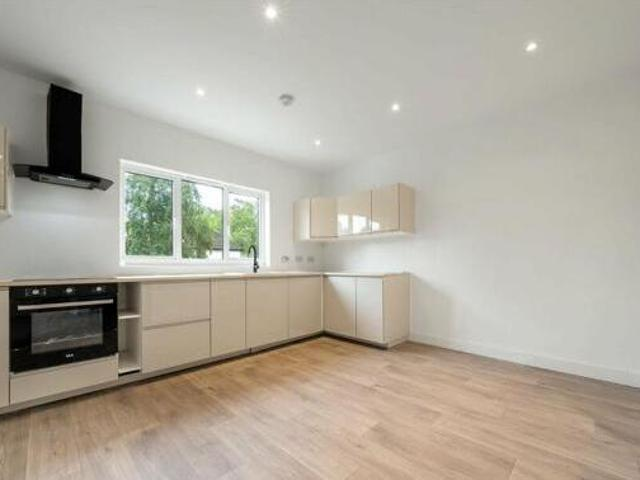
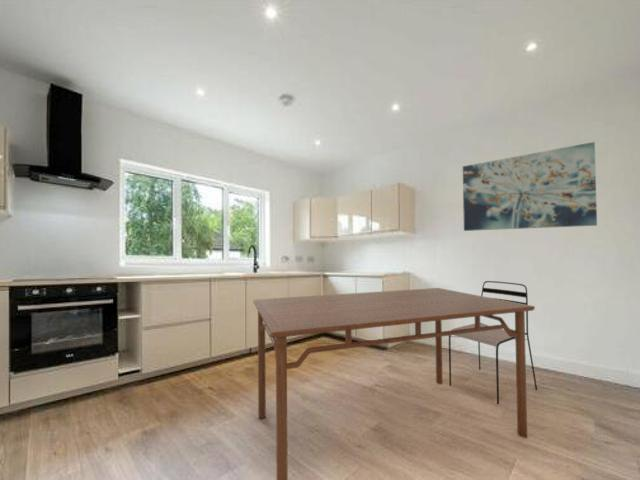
+ wall art [462,141,598,232]
+ dining table [252,287,536,480]
+ dining chair [448,280,538,405]
